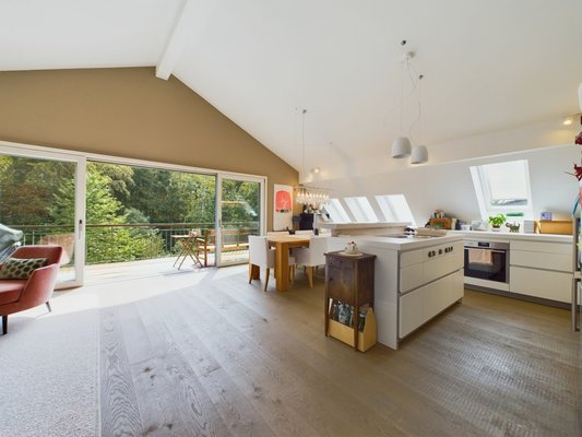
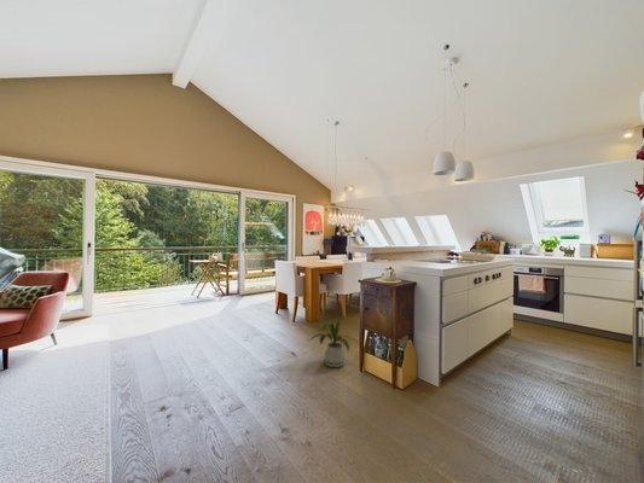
+ house plant [306,314,359,368]
